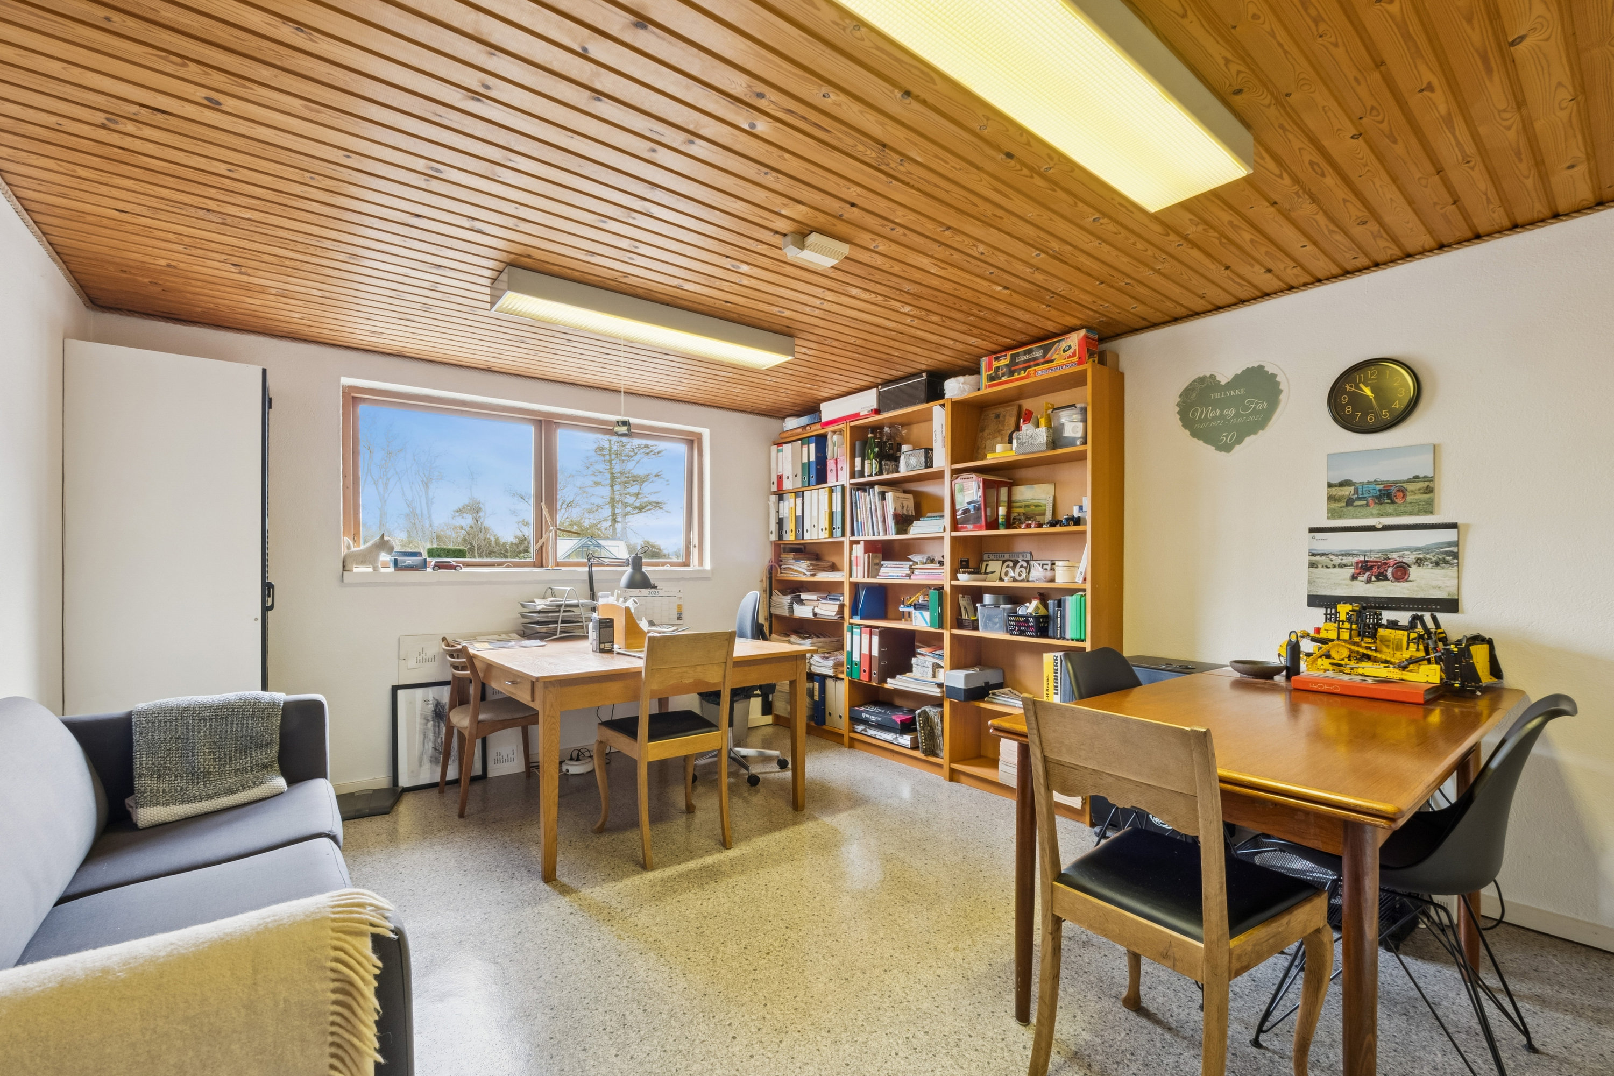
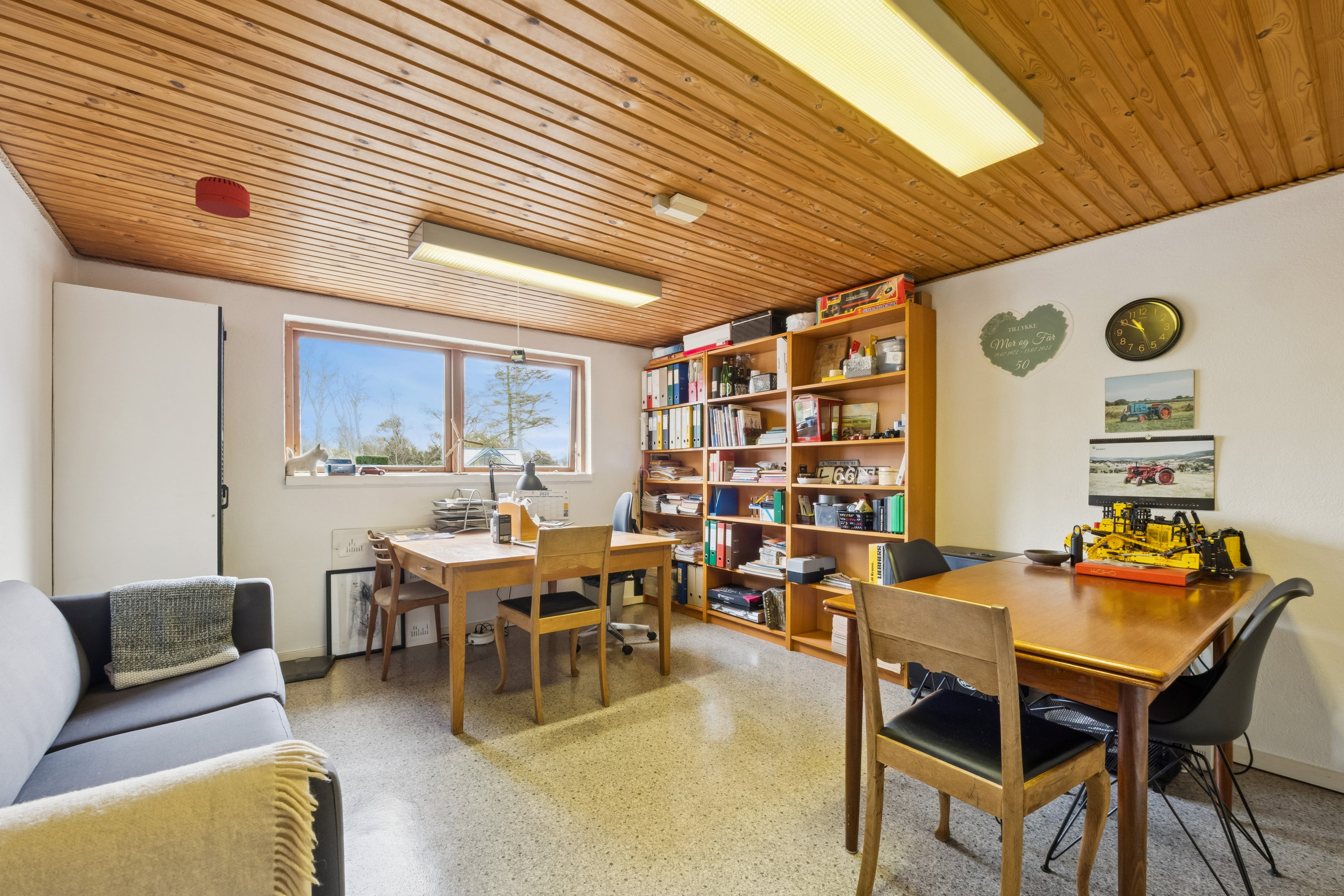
+ smoke detector [195,176,250,219]
